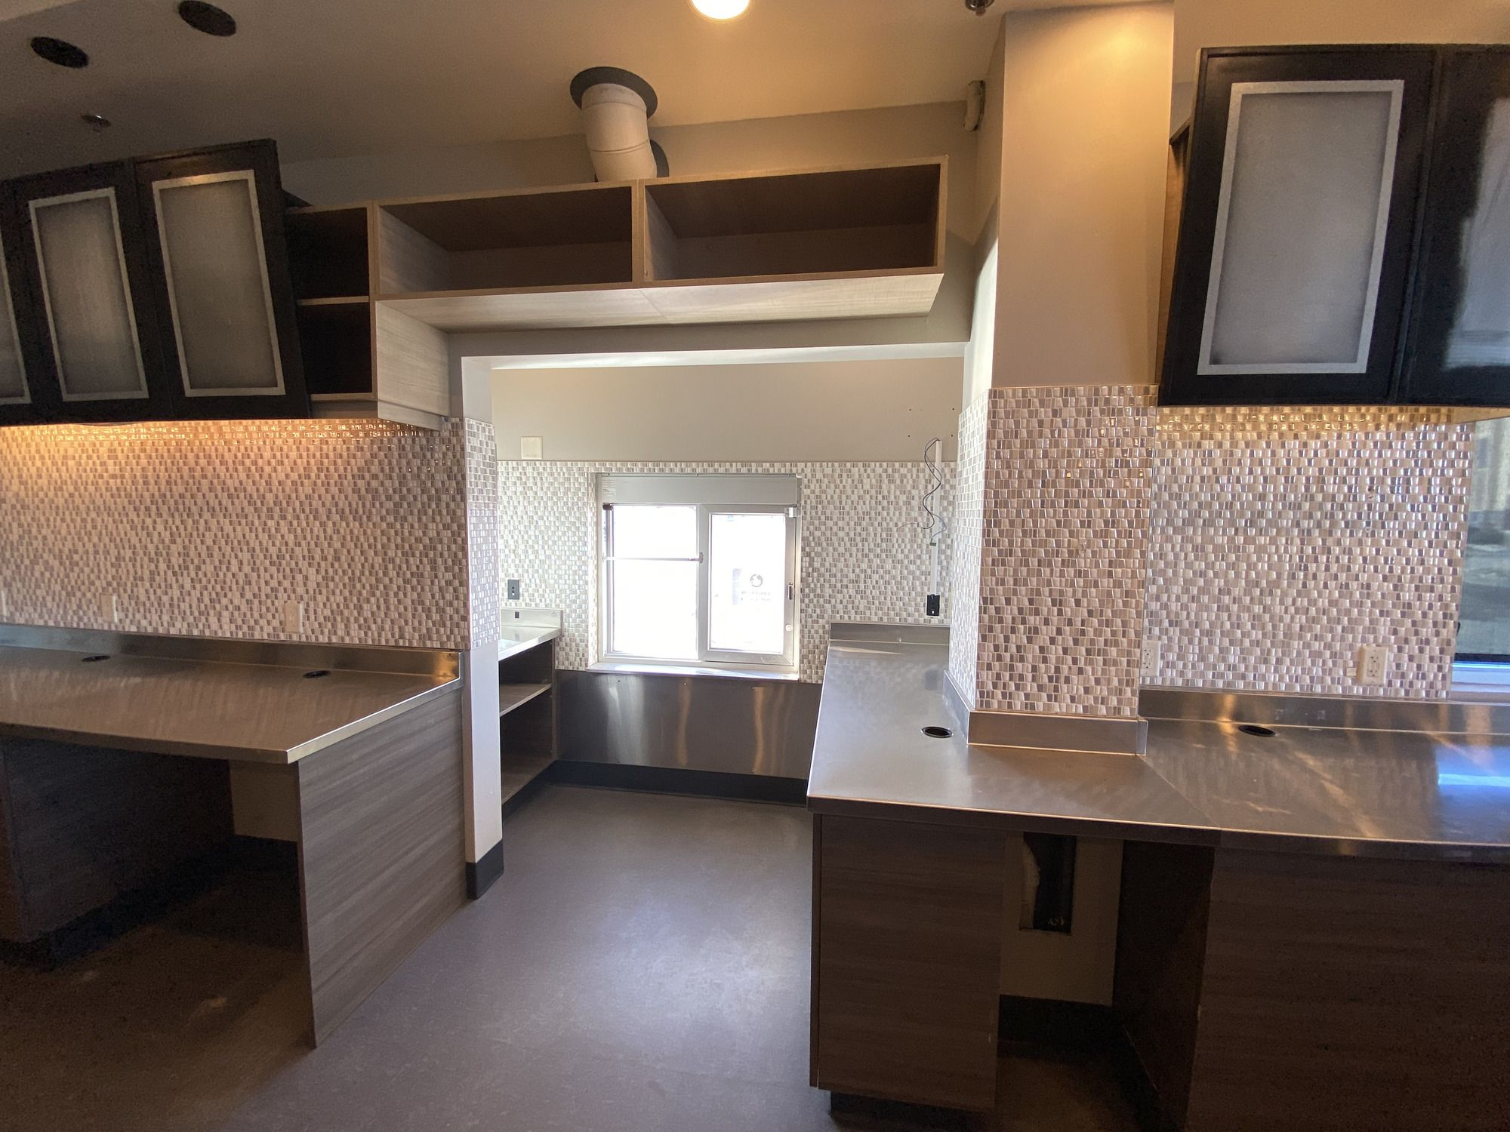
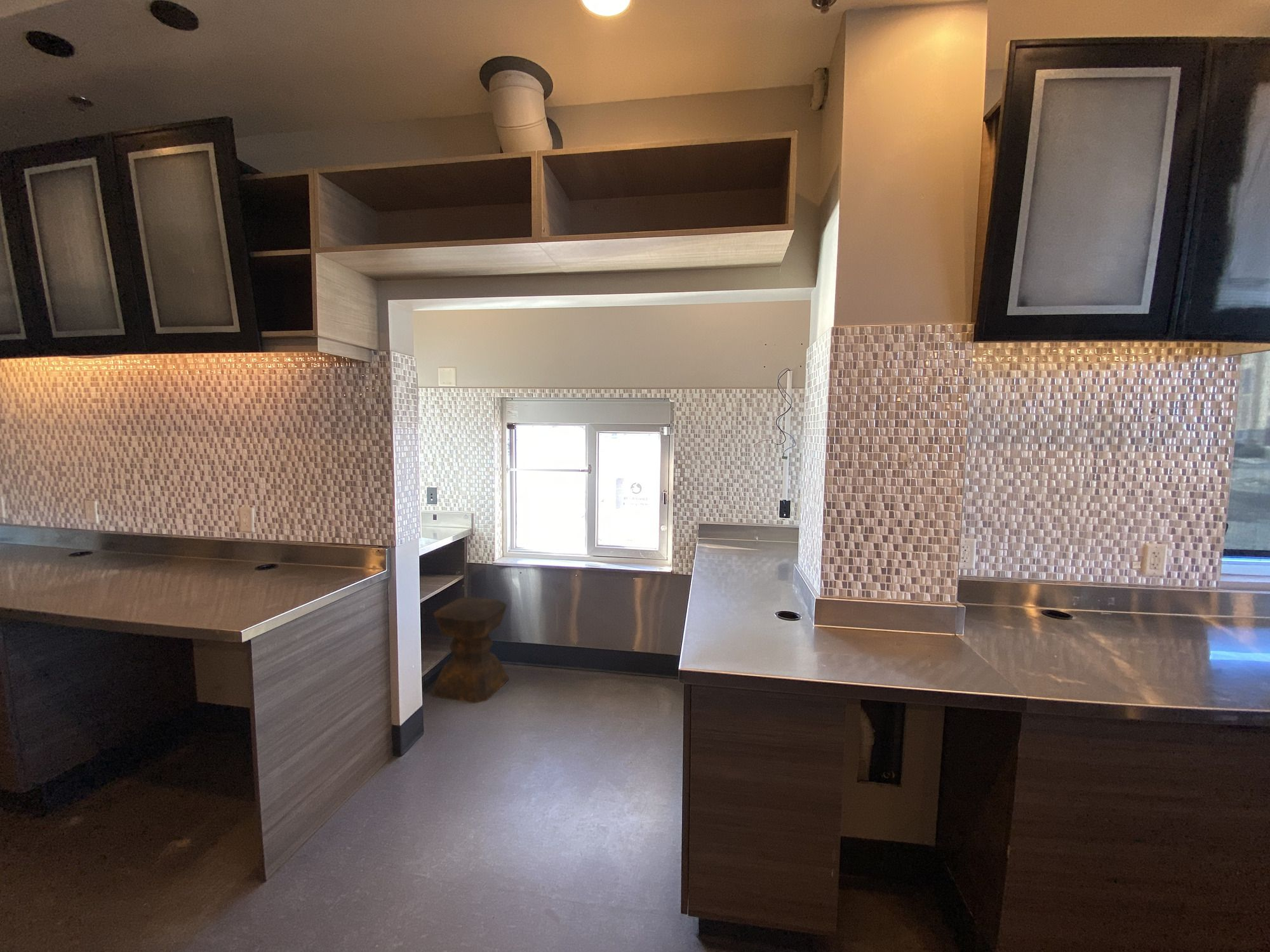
+ stool [431,596,510,704]
